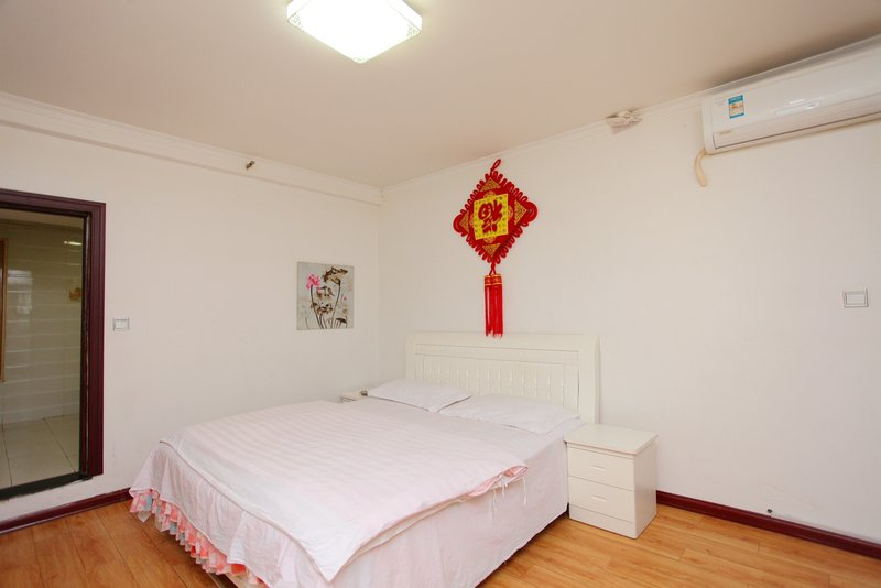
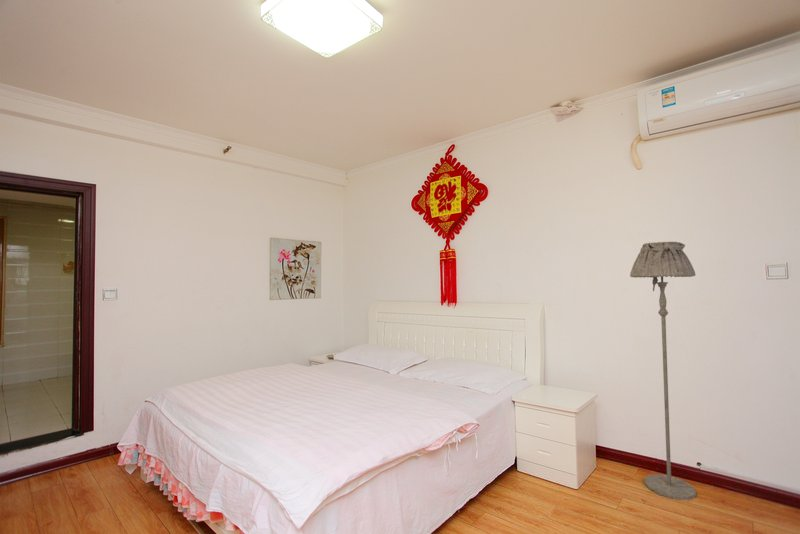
+ floor lamp [629,241,697,501]
